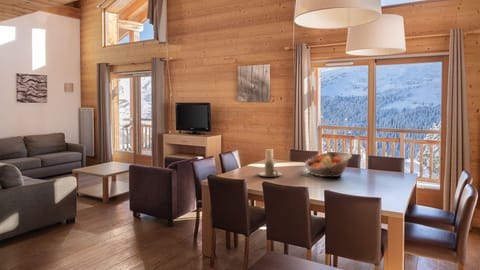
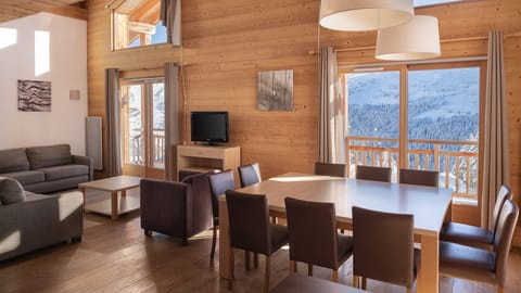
- fruit basket [303,151,353,178]
- candle holder [256,148,283,178]
